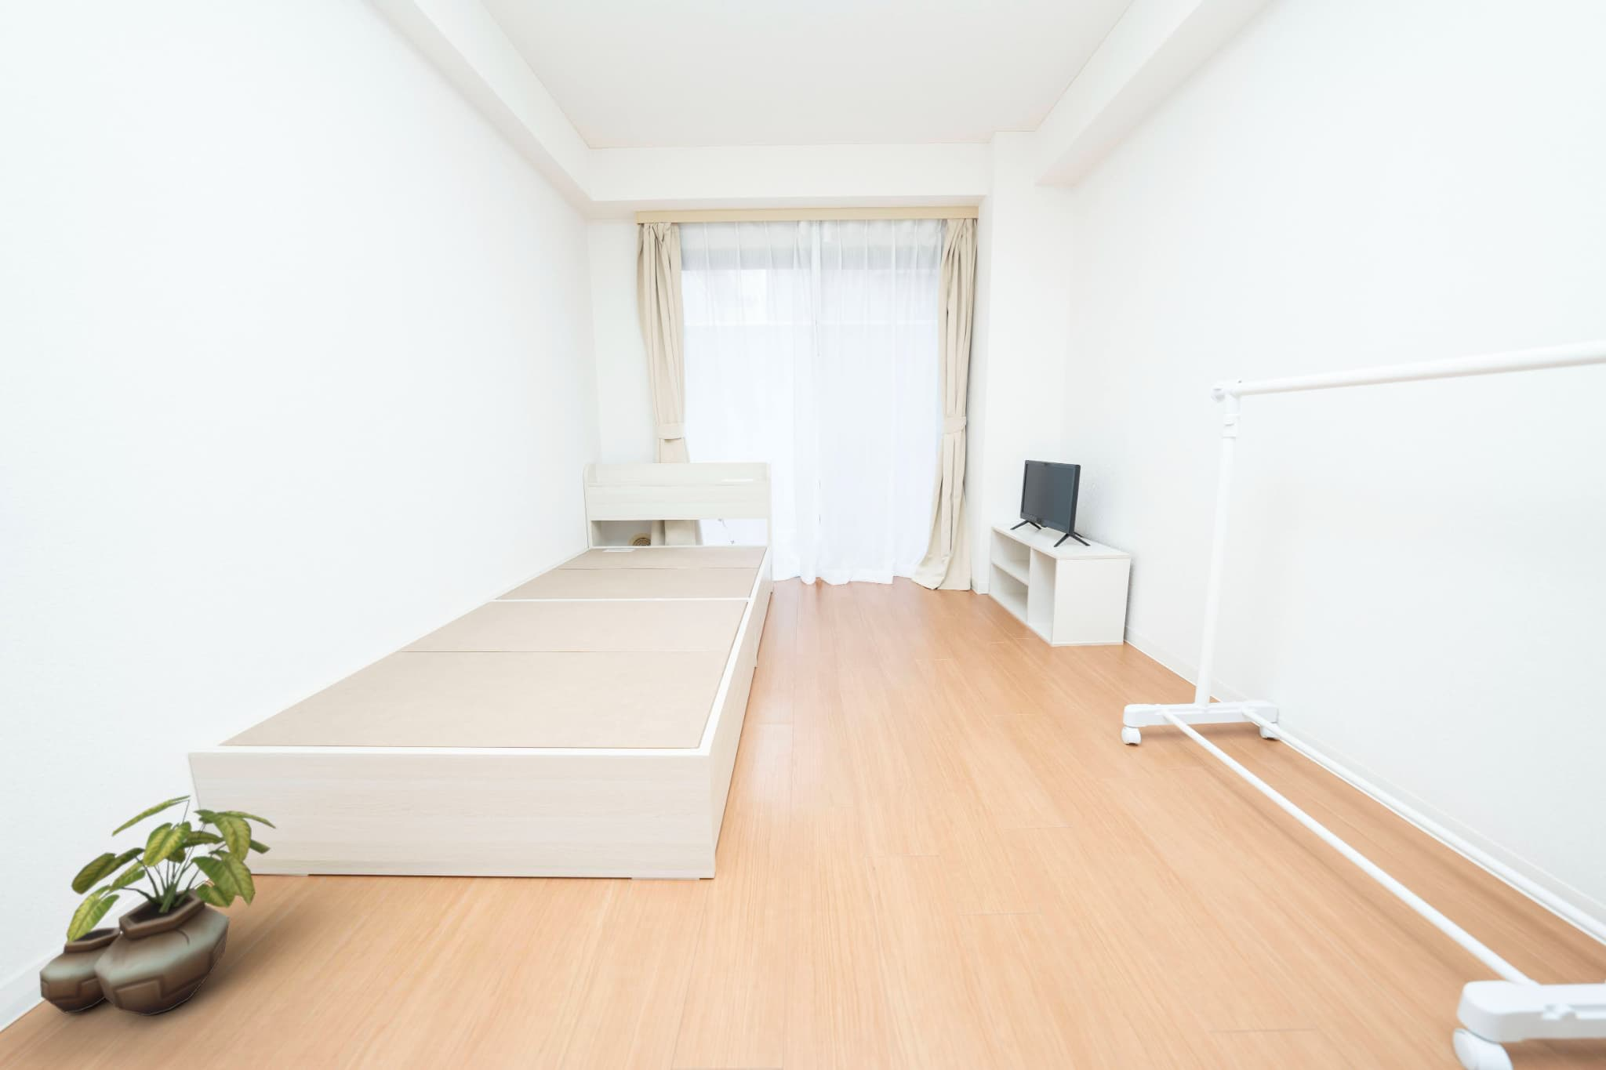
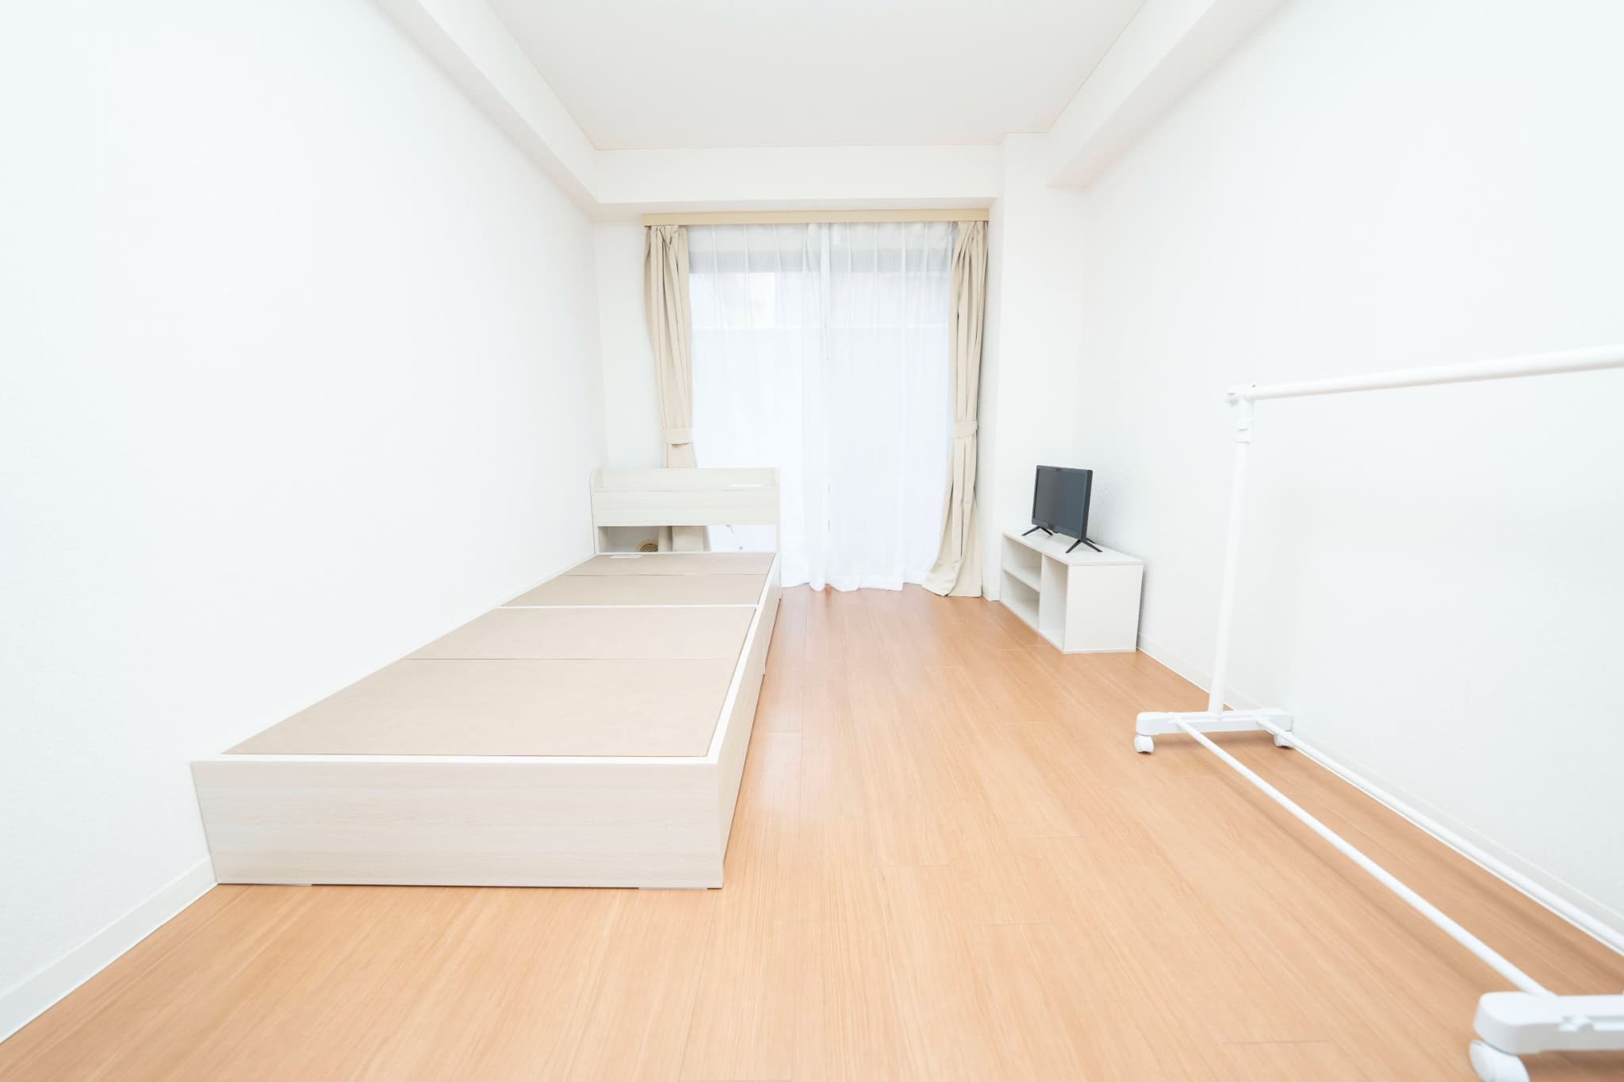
- potted plant [38,794,277,1016]
